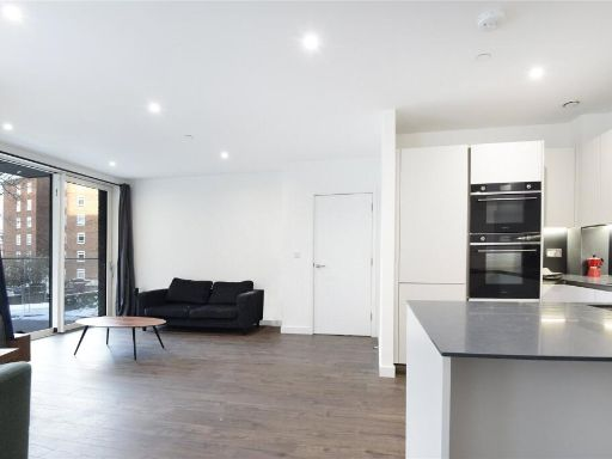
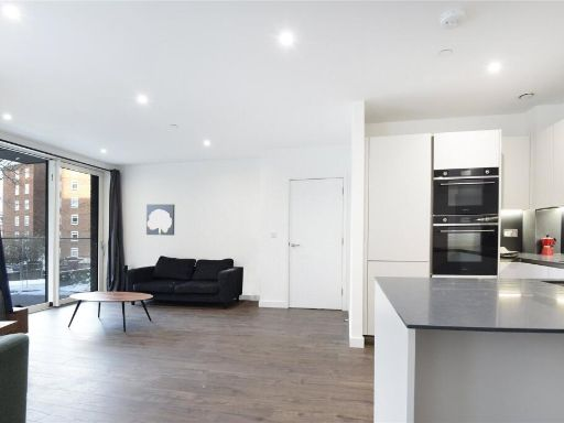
+ wall art [145,204,175,237]
